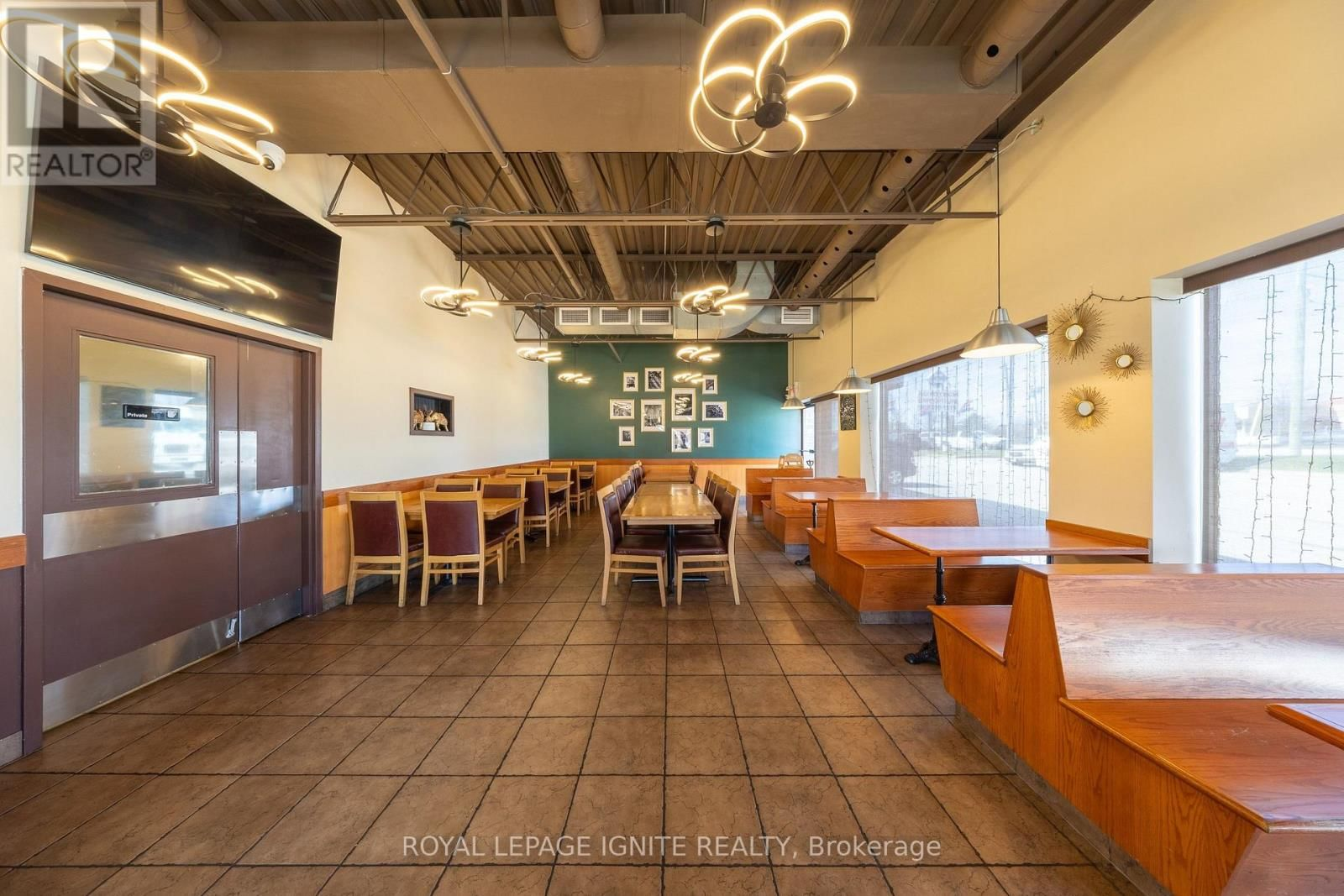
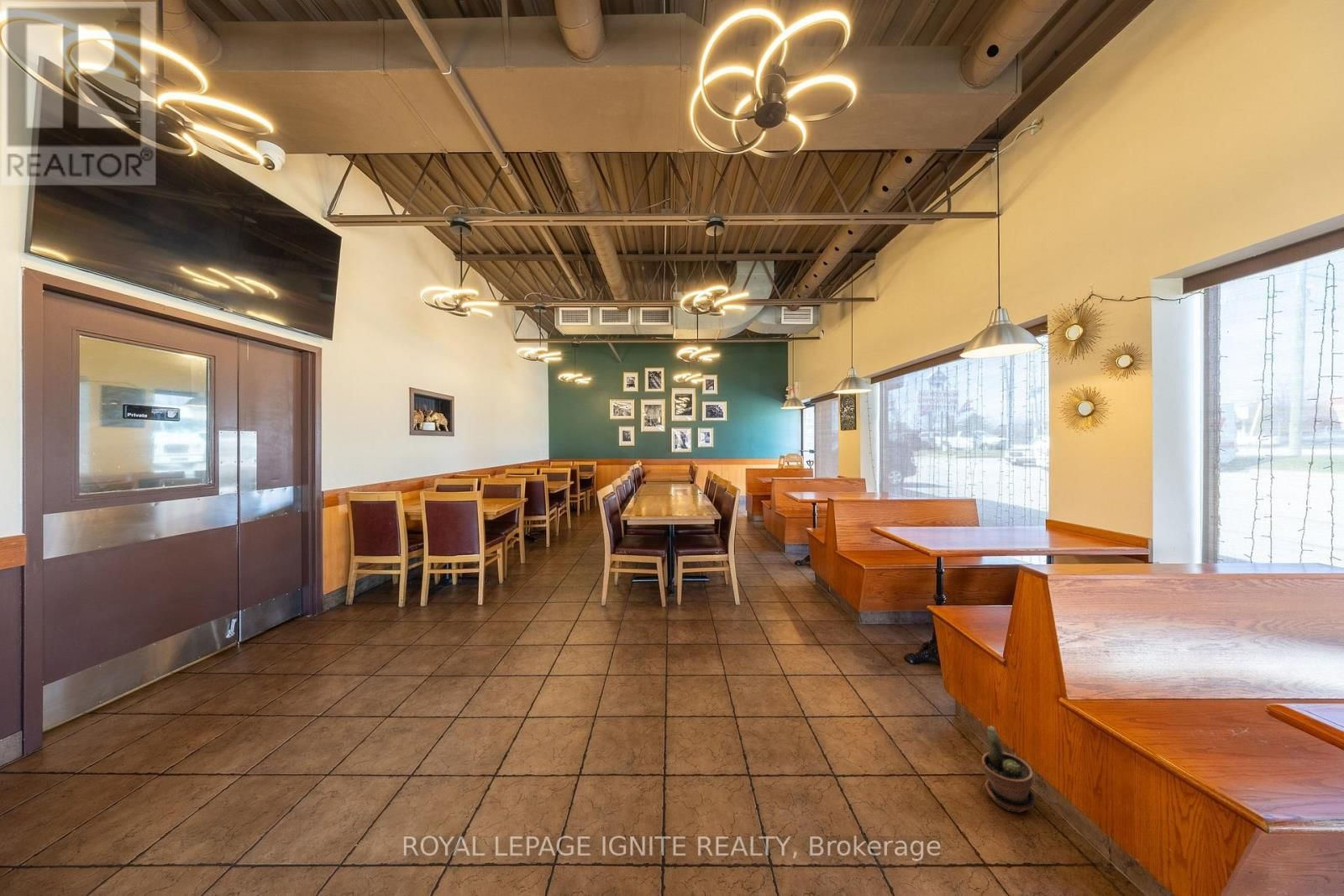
+ potted plant [980,726,1037,813]
